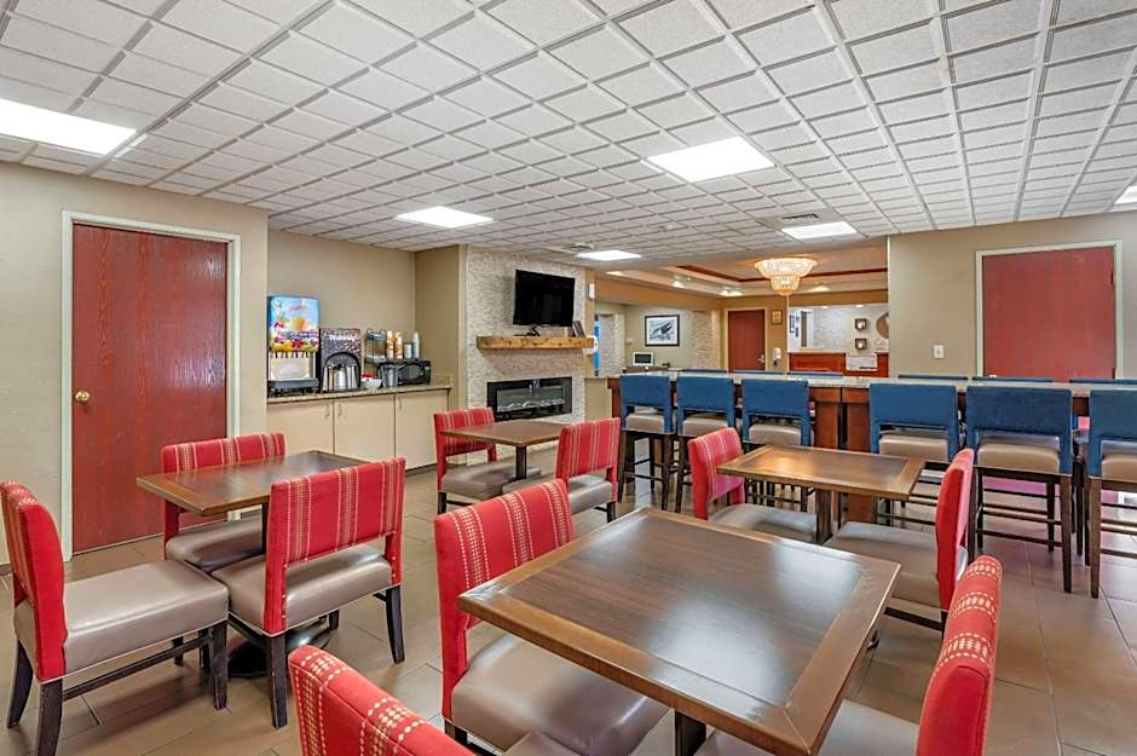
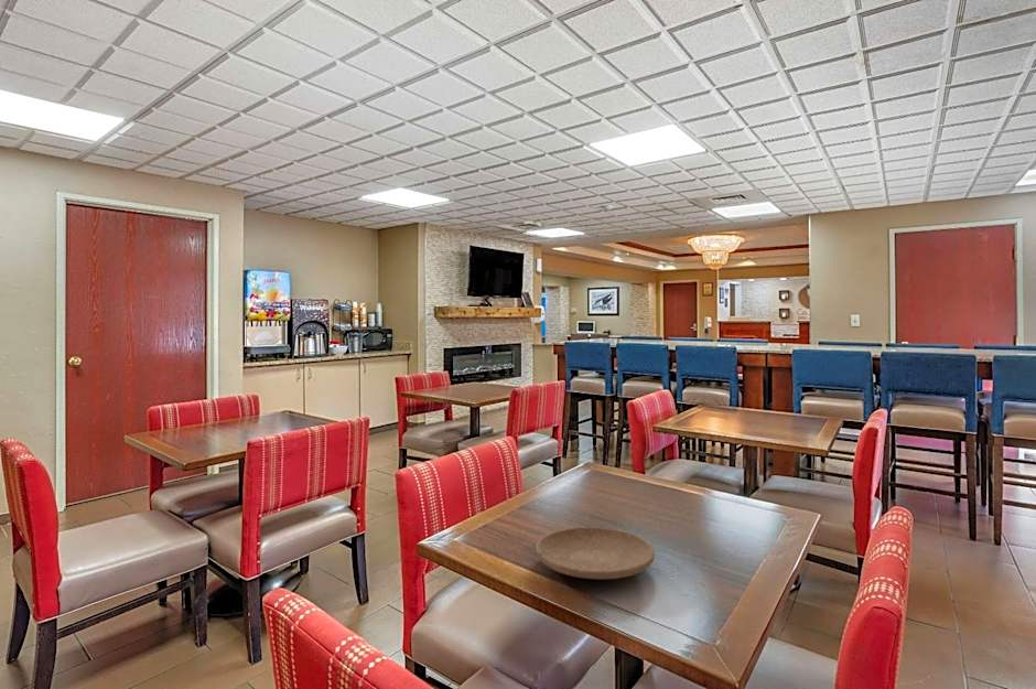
+ plate [535,526,656,580]
